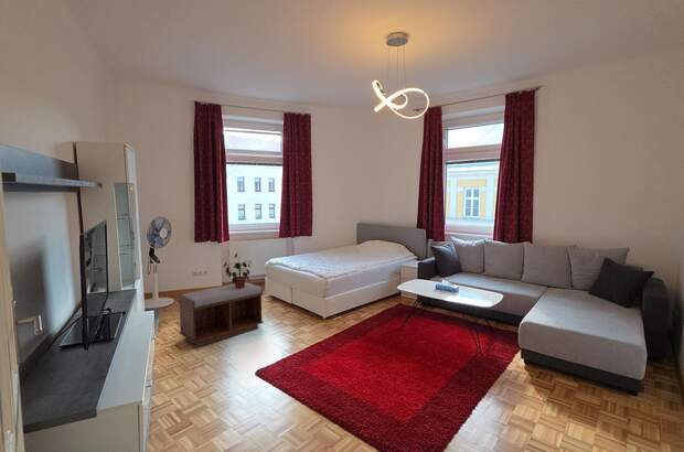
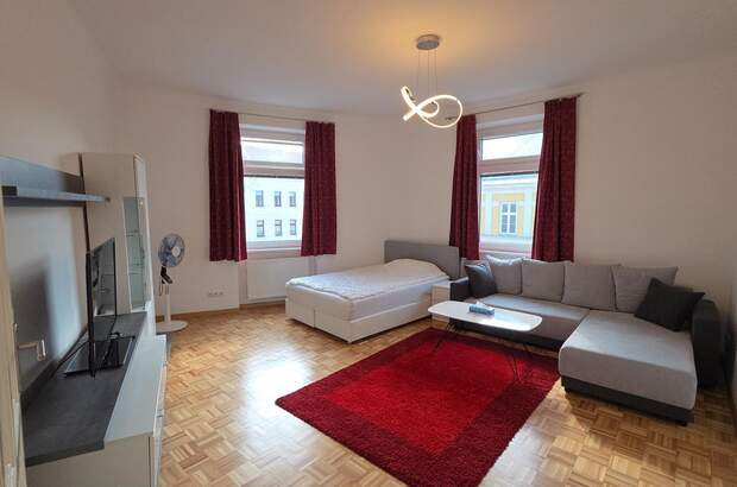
- potted plant [223,252,254,288]
- bench [178,281,264,347]
